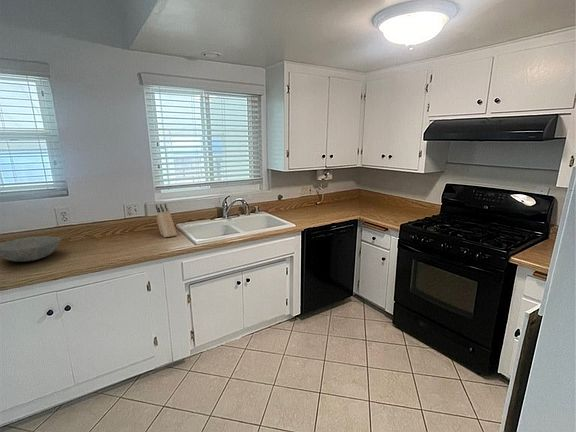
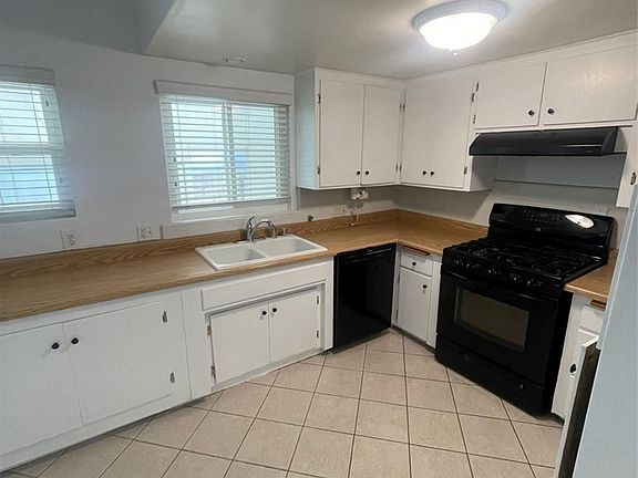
- bowl [0,235,62,263]
- knife block [155,202,178,238]
